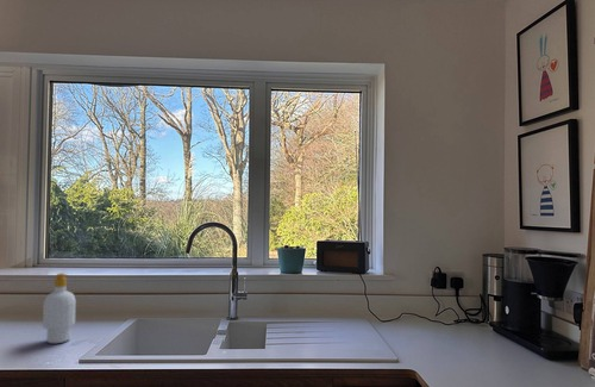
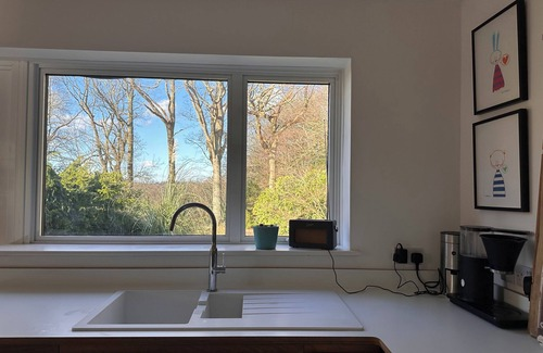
- soap bottle [42,271,77,344]
